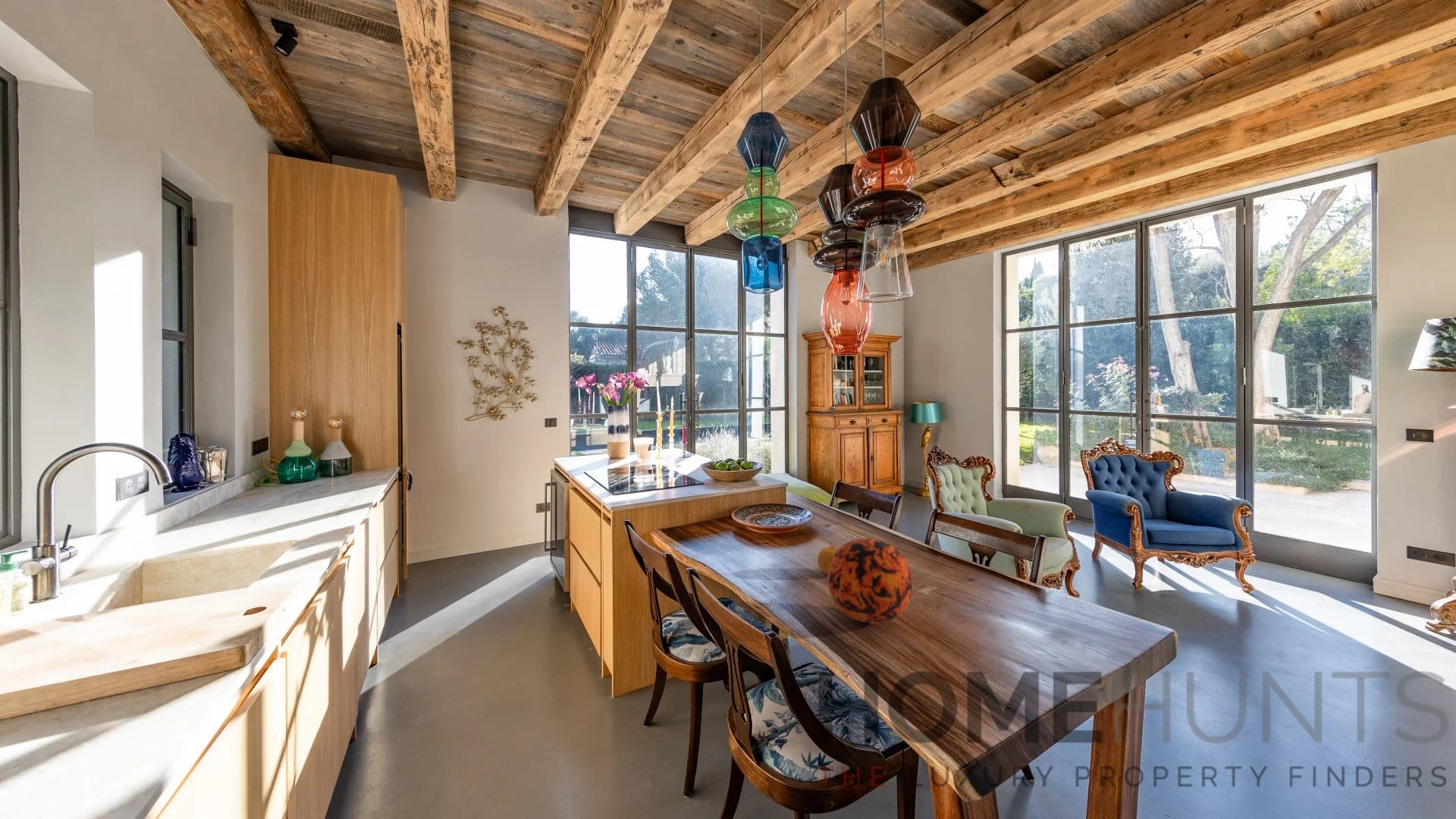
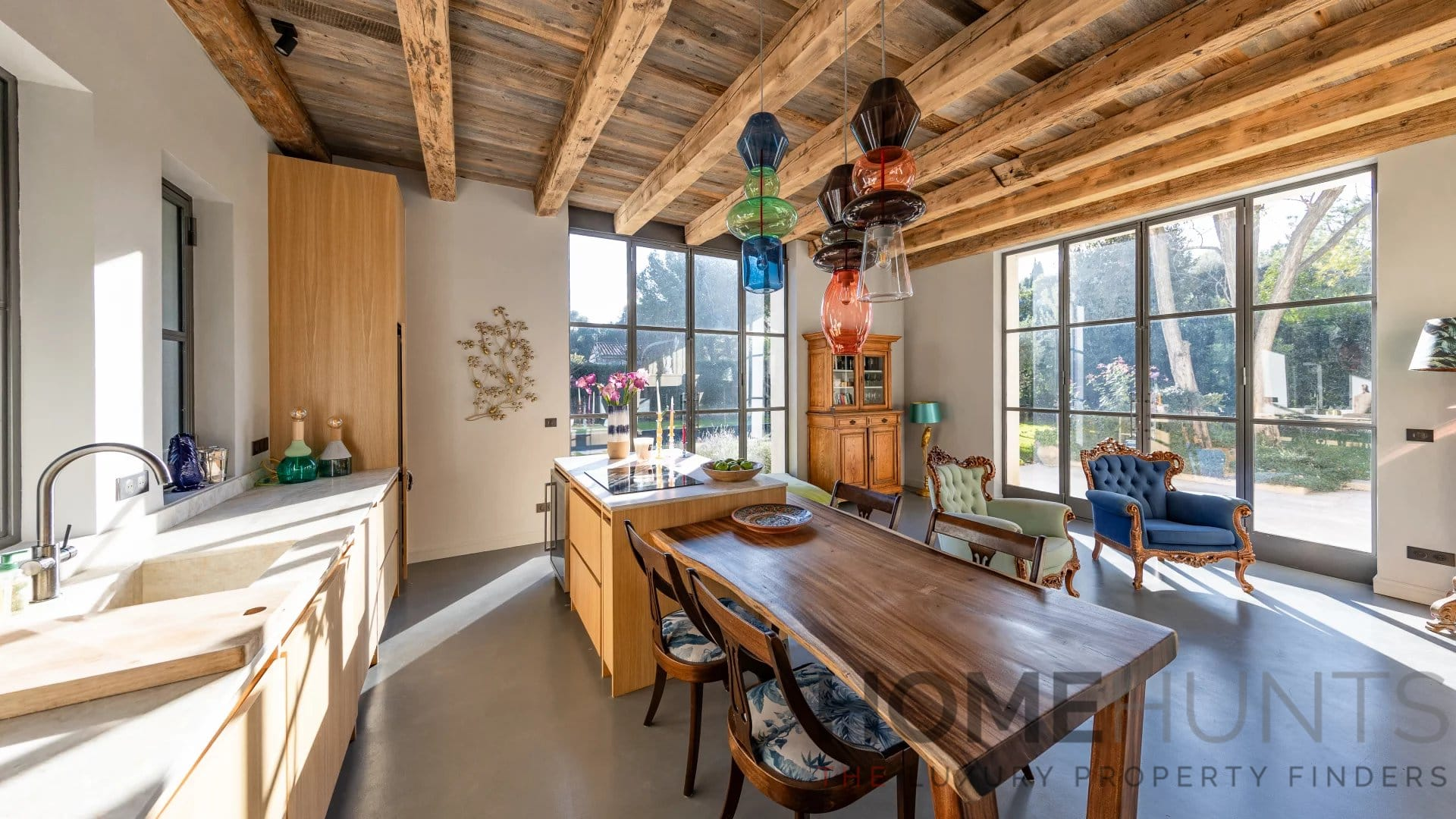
- fruit [817,540,840,575]
- decorative ball [827,538,913,624]
